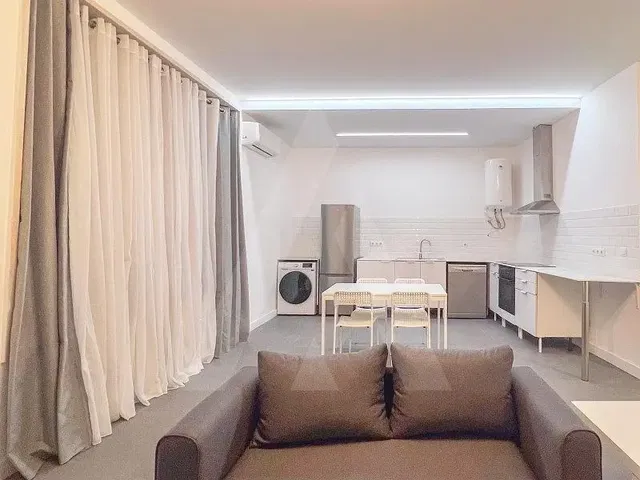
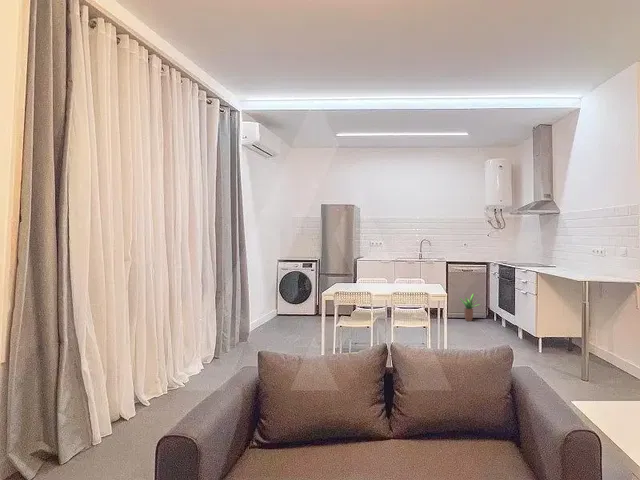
+ potted plant [460,293,482,322]
